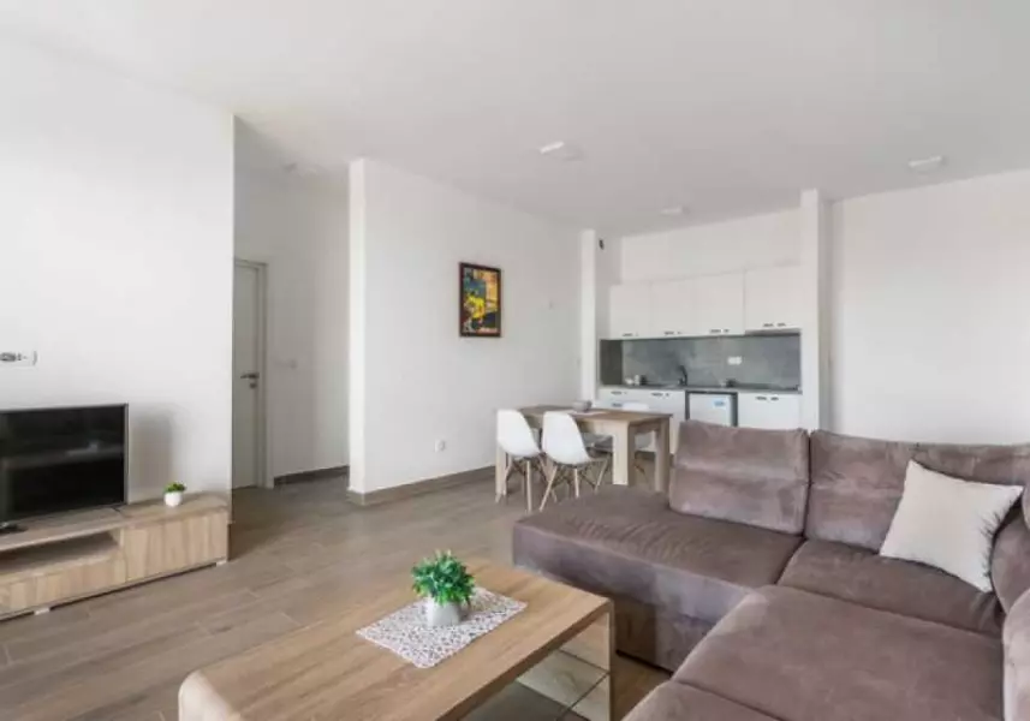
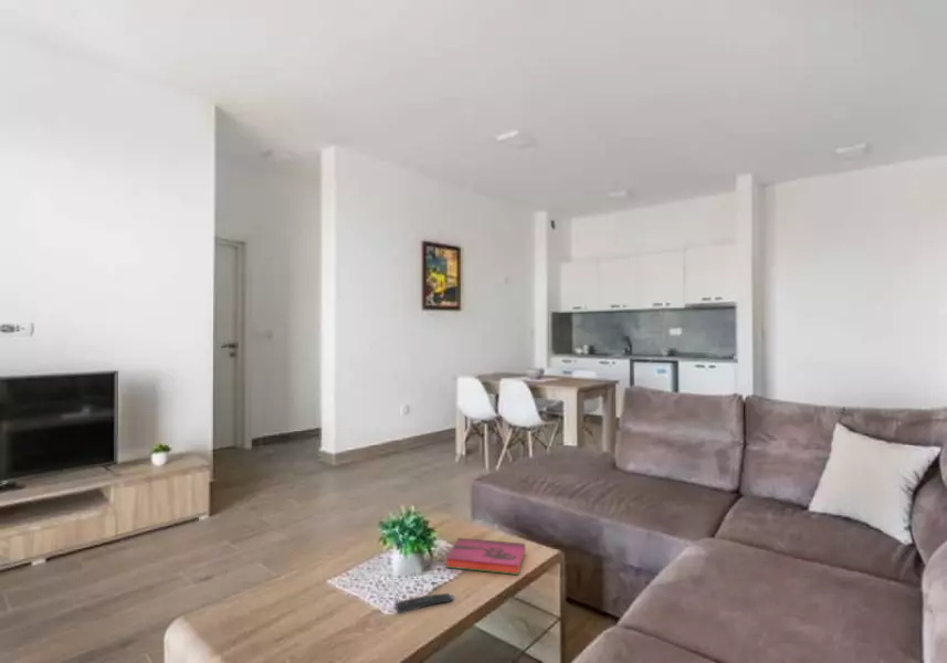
+ remote control [394,592,455,614]
+ hardback book [444,537,526,576]
